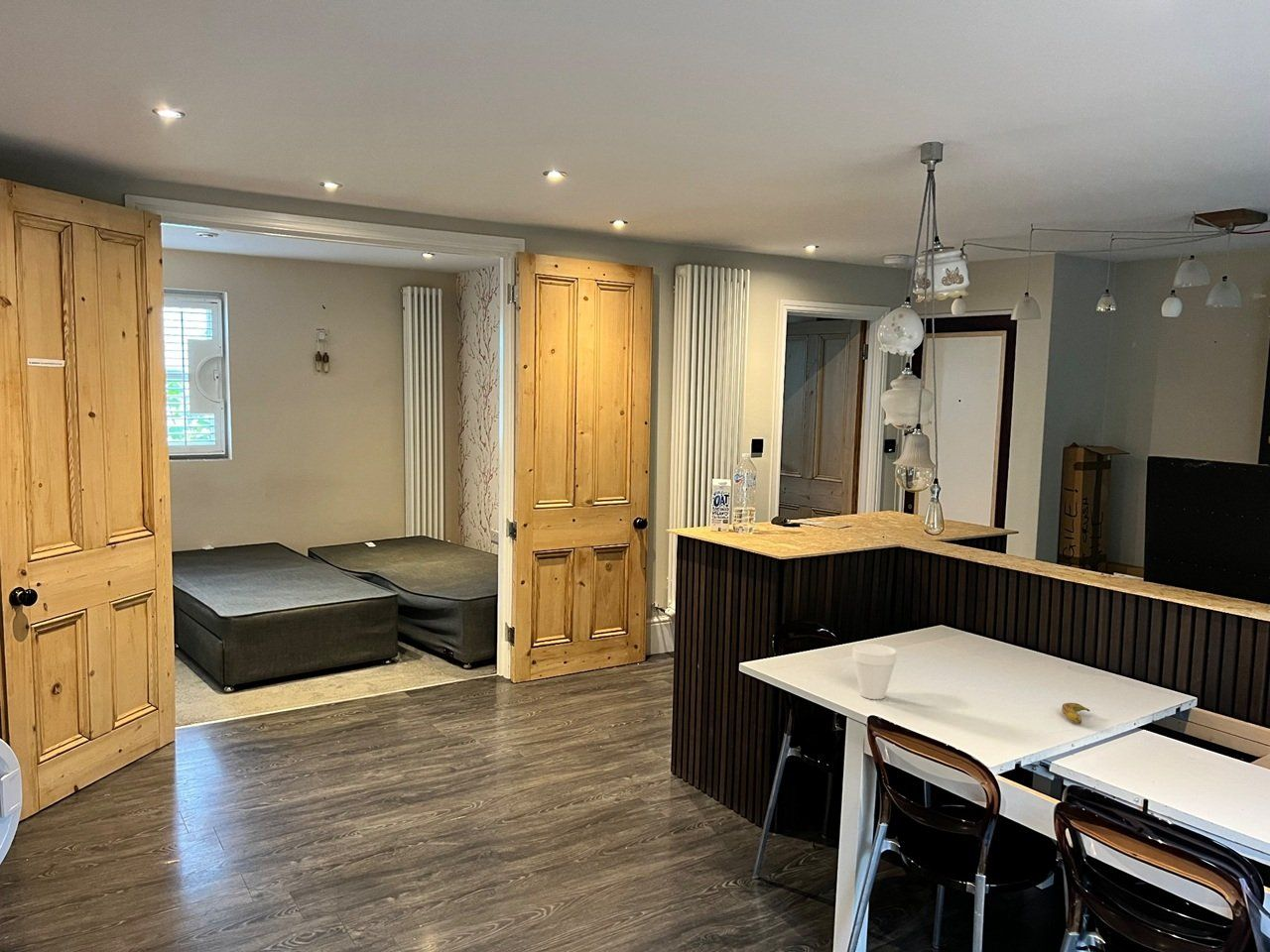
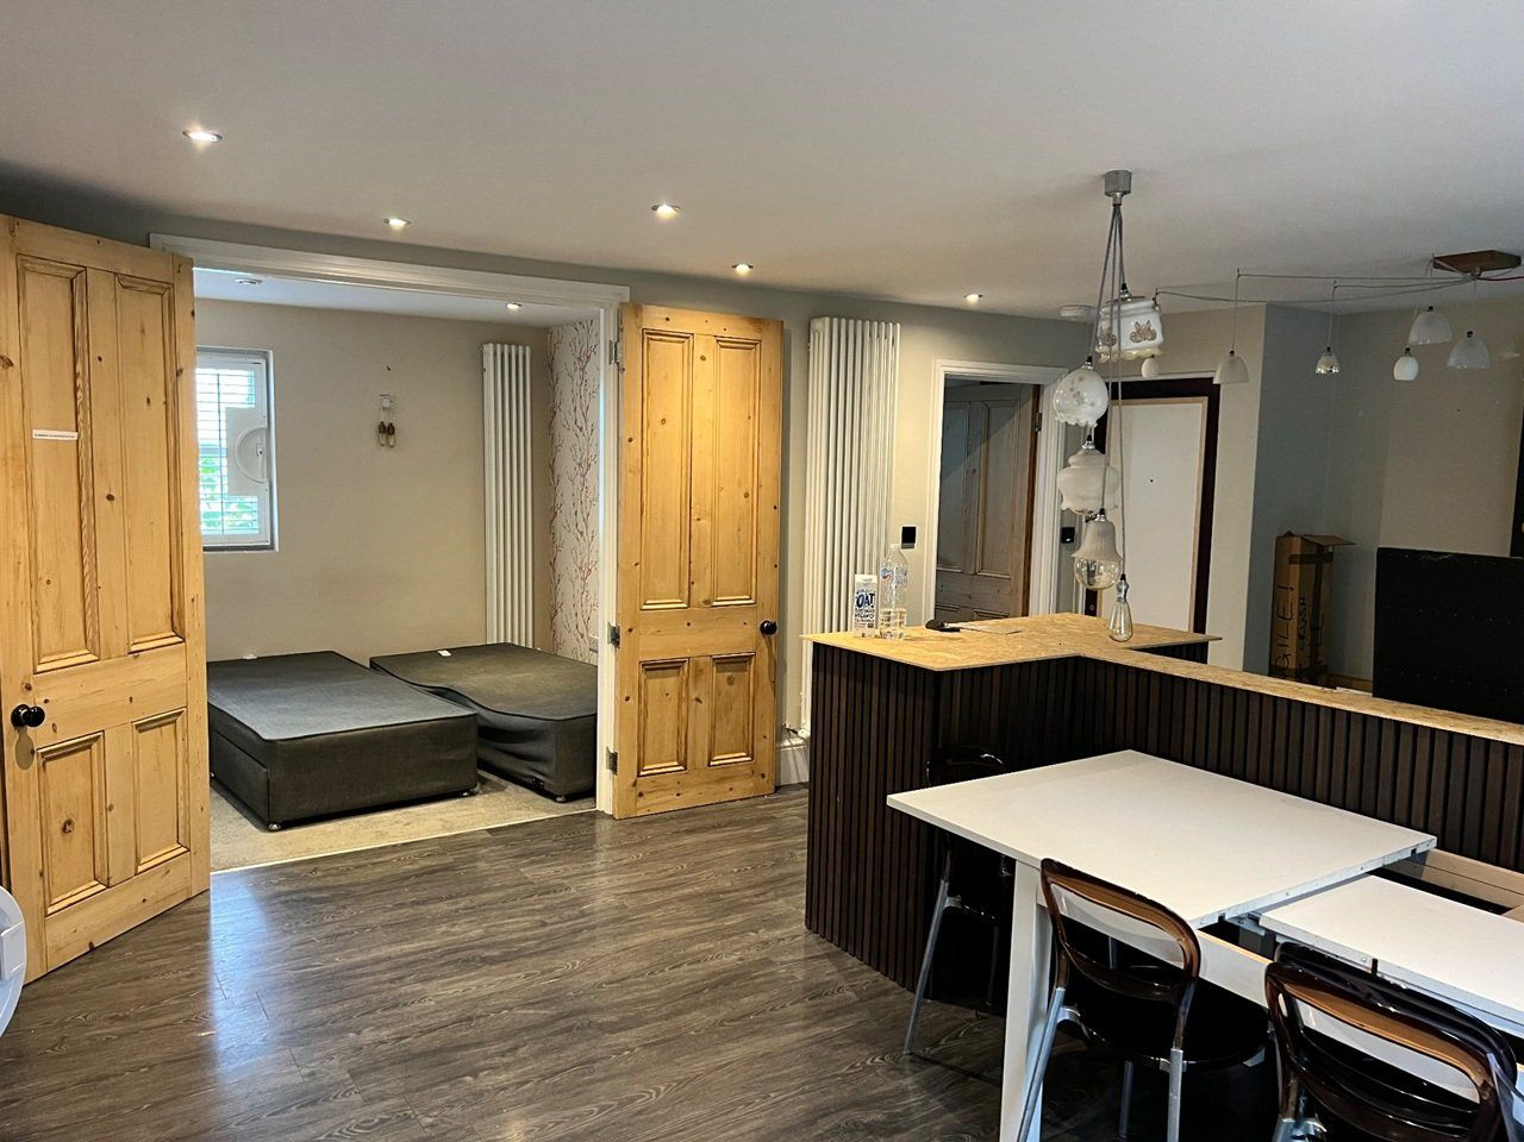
- banana [1061,702,1091,725]
- cup [851,643,898,700]
